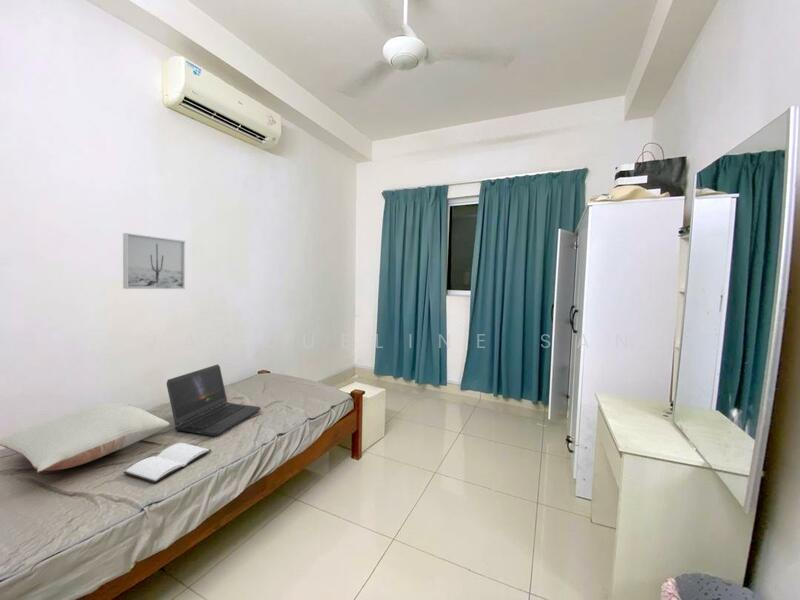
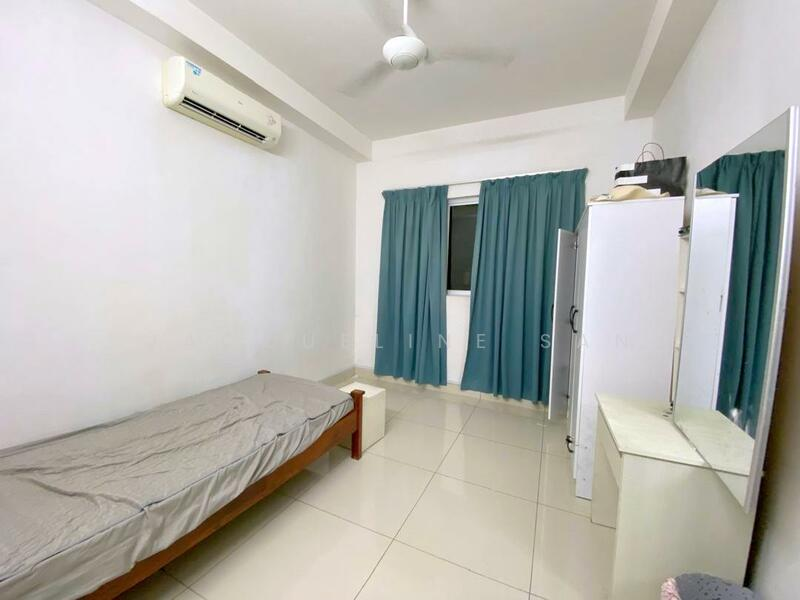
- pillow [0,401,170,474]
- book [122,442,212,484]
- laptop computer [166,363,262,437]
- wall art [122,232,186,290]
